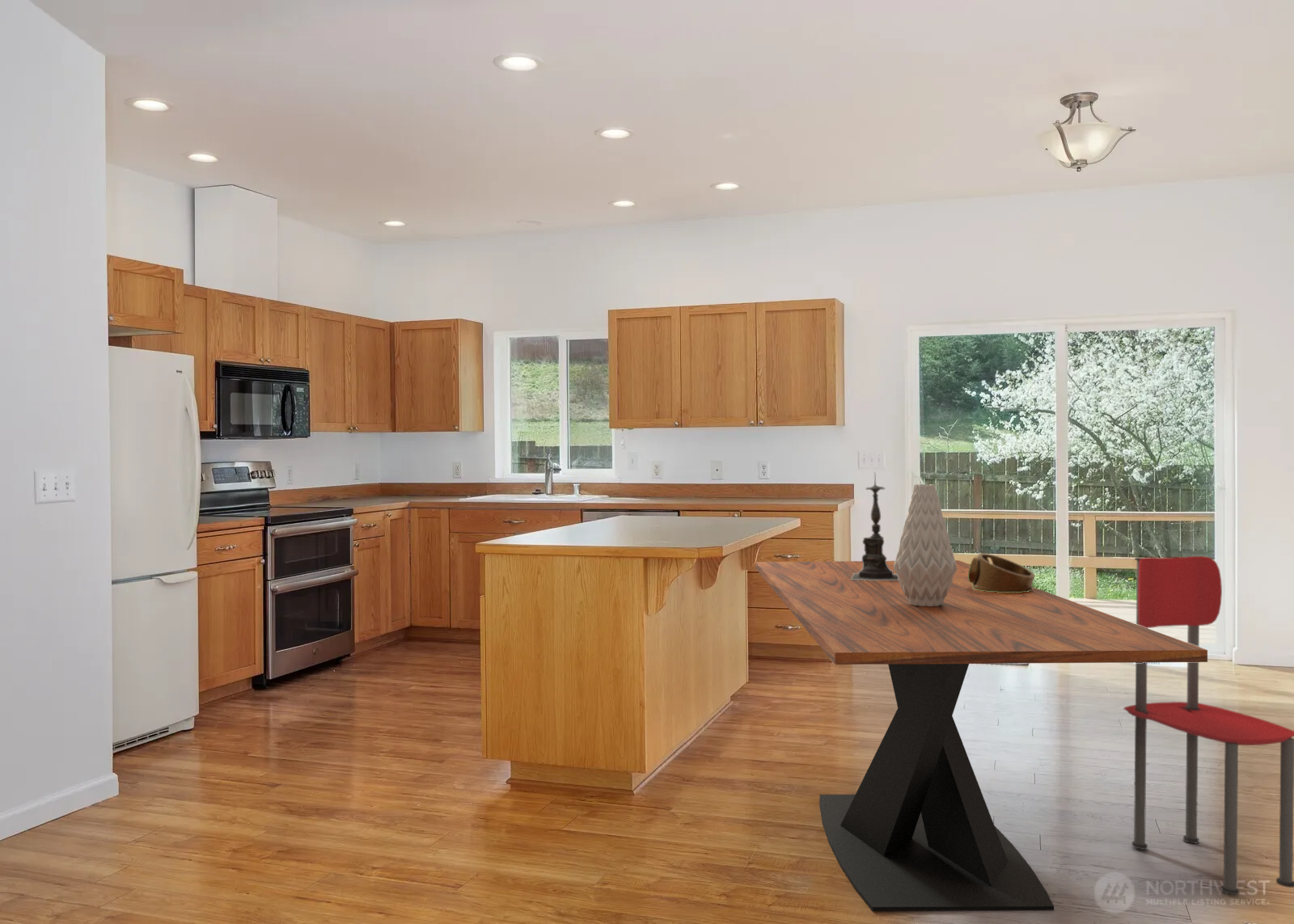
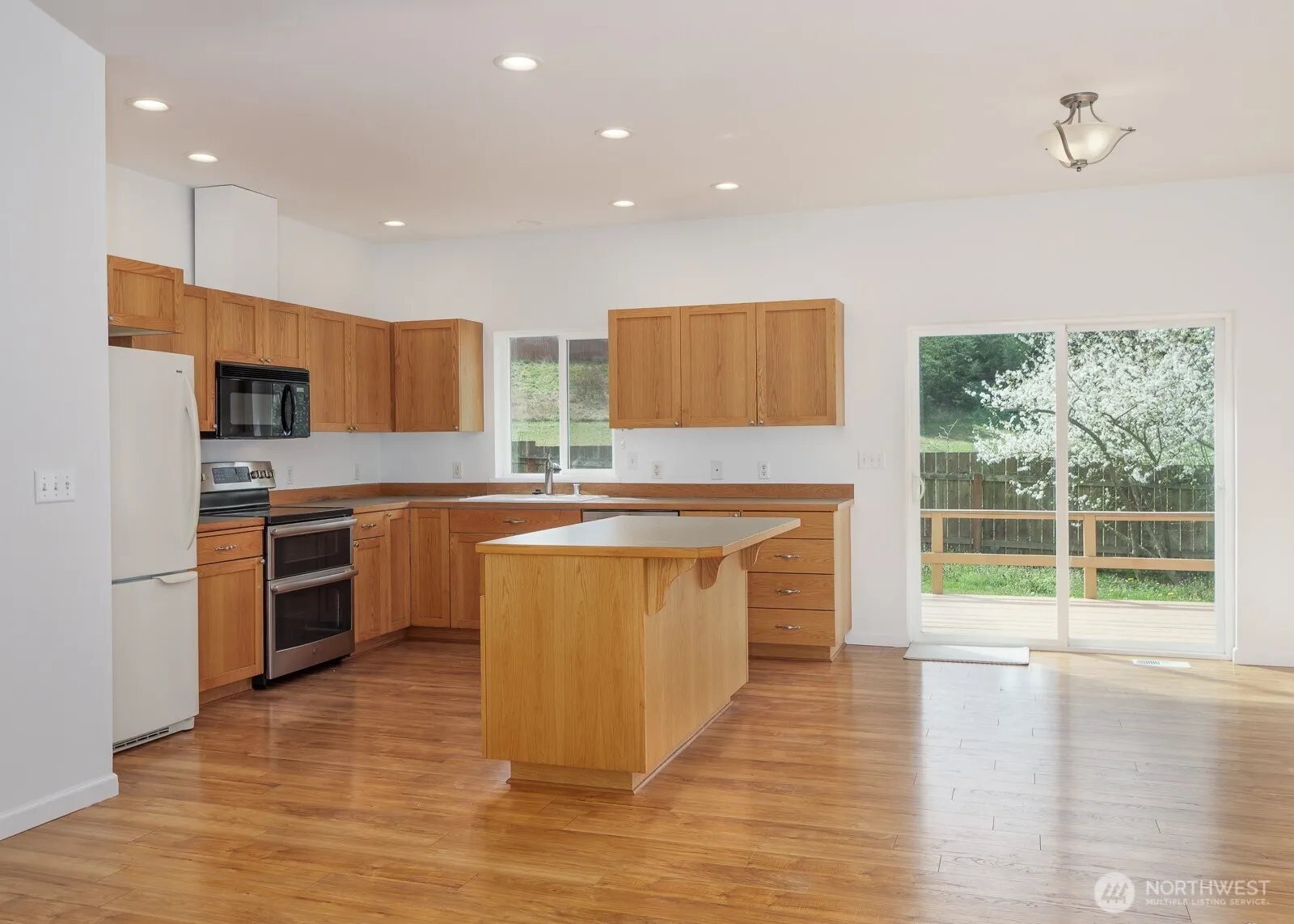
- dining chair [1123,555,1294,896]
- dining table [755,559,1208,912]
- candle holder [851,471,899,580]
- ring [968,552,1036,593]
- vase [894,483,958,606]
